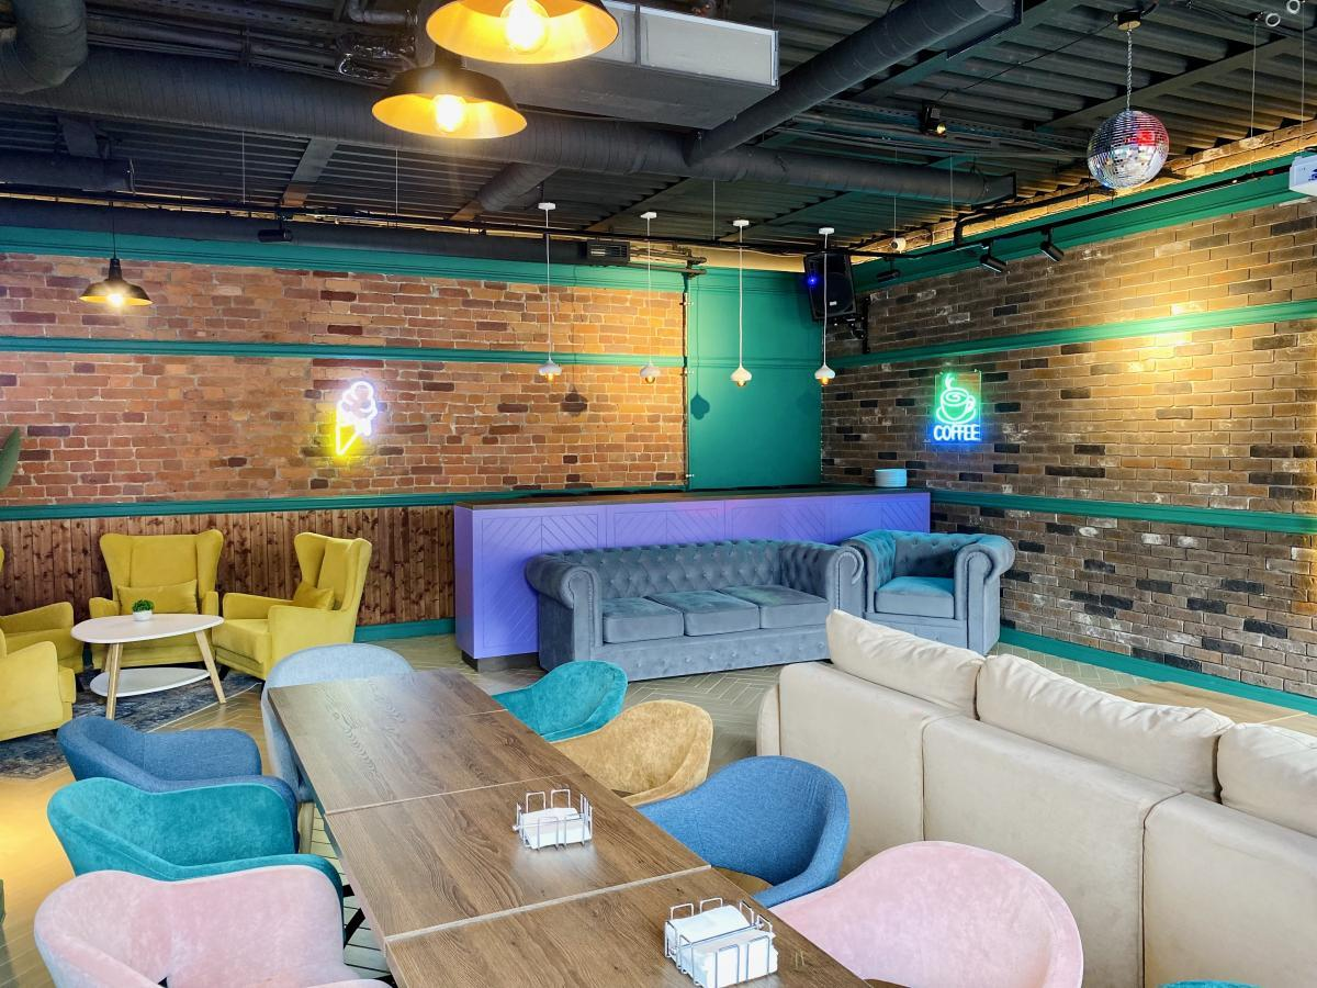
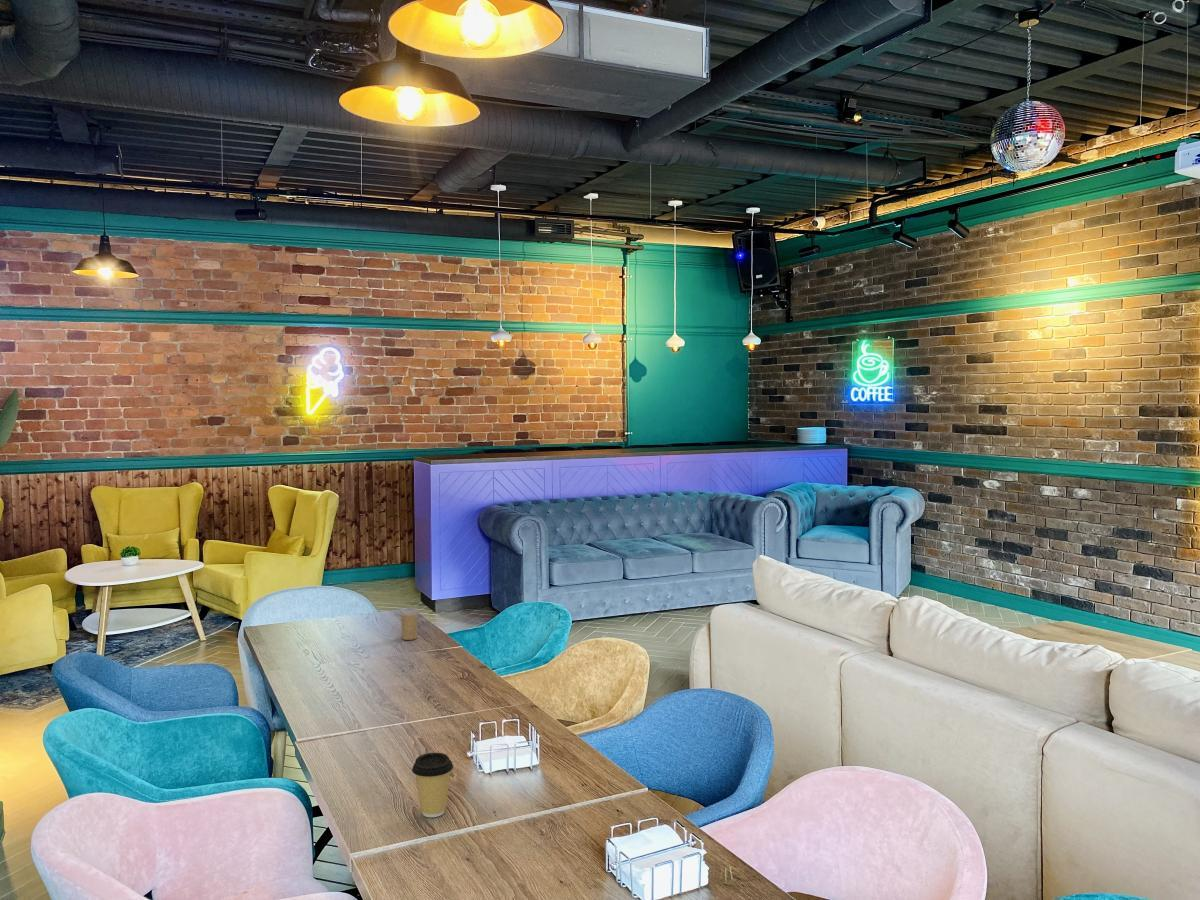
+ candle [400,612,419,641]
+ coffee cup [411,752,454,818]
